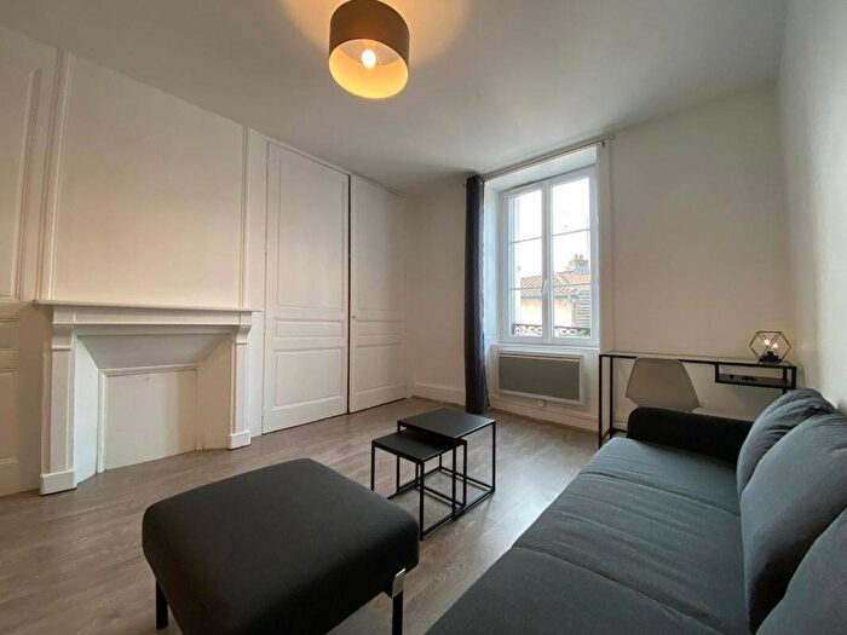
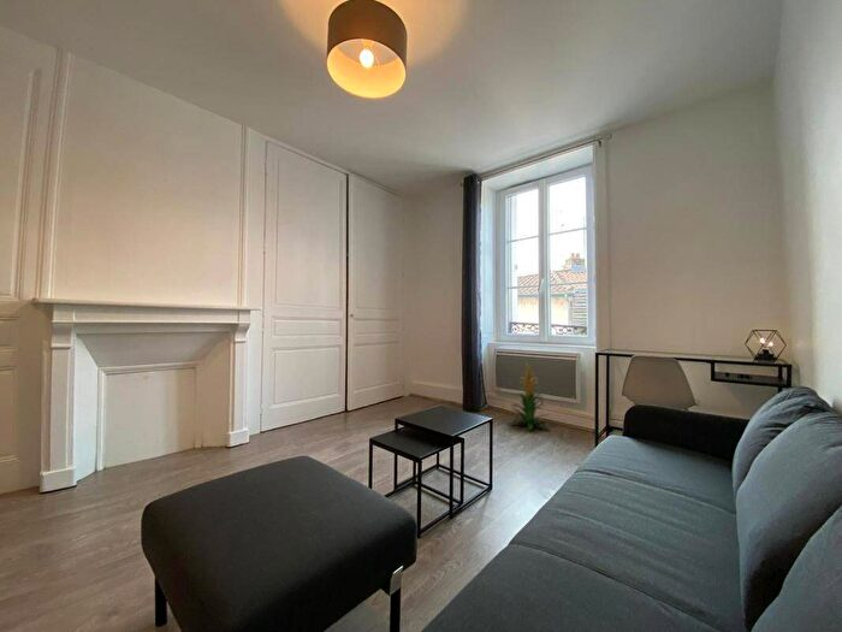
+ indoor plant [508,361,551,431]
